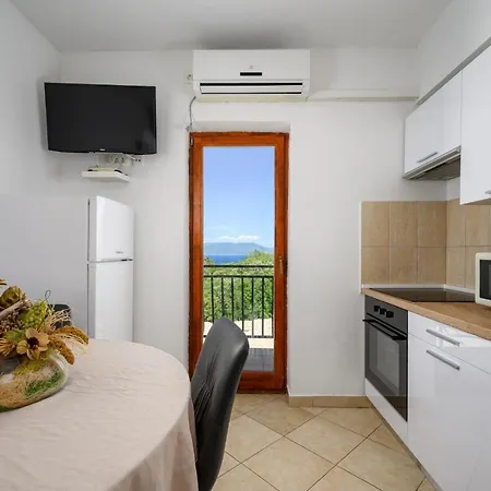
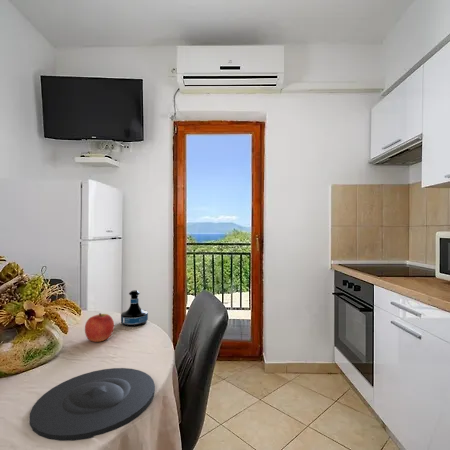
+ apple [84,312,115,343]
+ plate [29,367,156,442]
+ tequila bottle [120,289,149,328]
